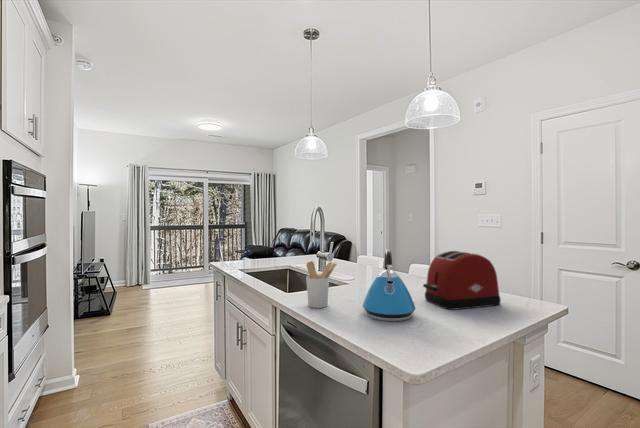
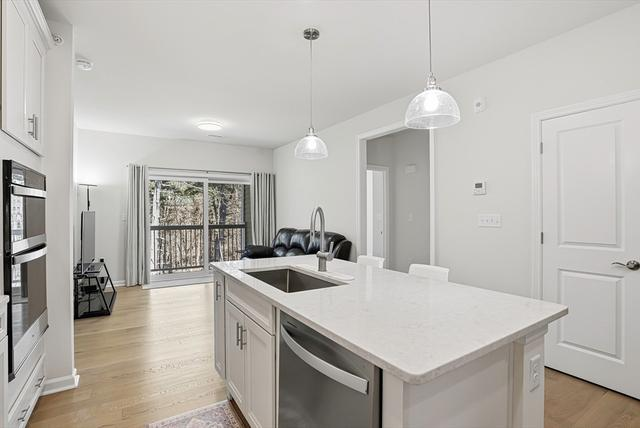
- toaster [422,250,502,311]
- utensil holder [305,260,338,309]
- kettle [362,248,416,322]
